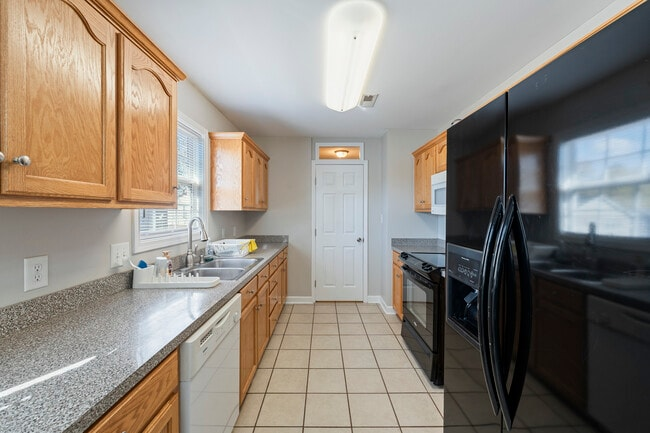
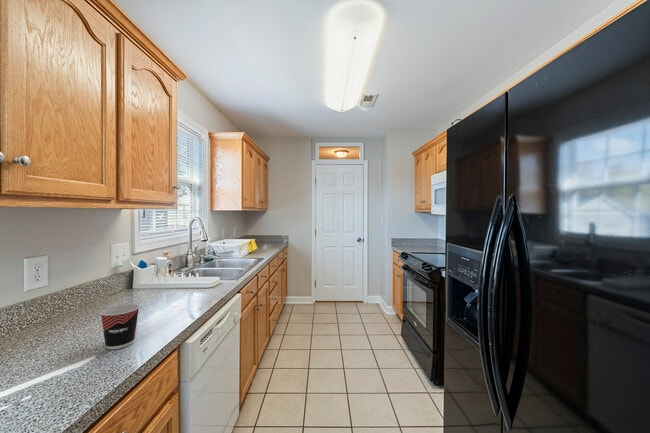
+ cup [99,303,141,350]
